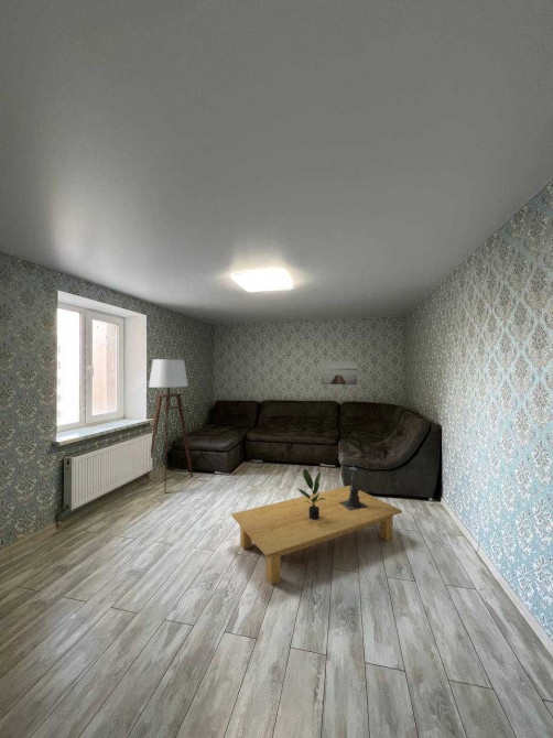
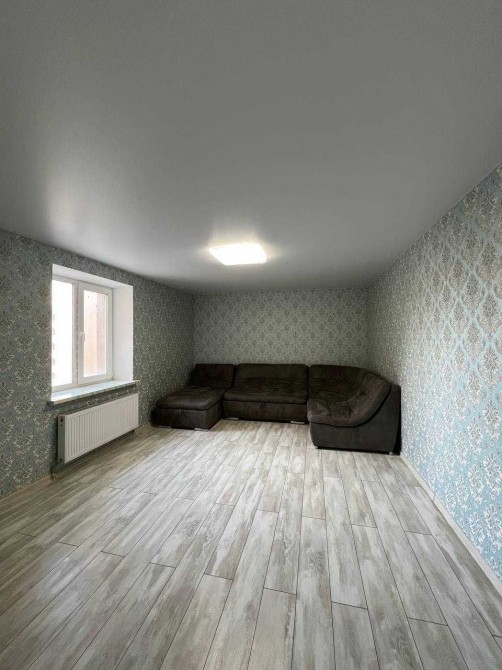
- floor lamp [126,358,194,497]
- coffee table [230,485,403,586]
- wall art [319,360,358,386]
- potted plant [296,467,325,520]
- candle holder [339,462,368,510]
